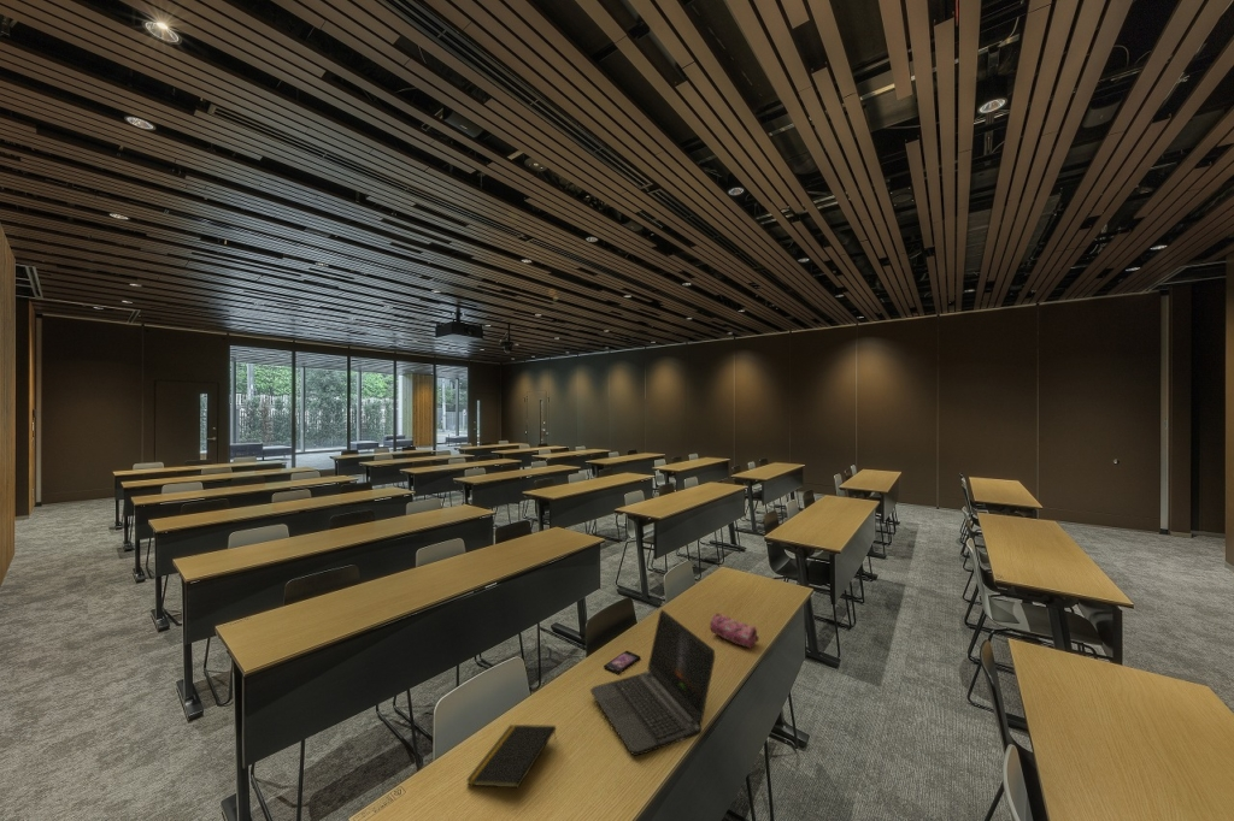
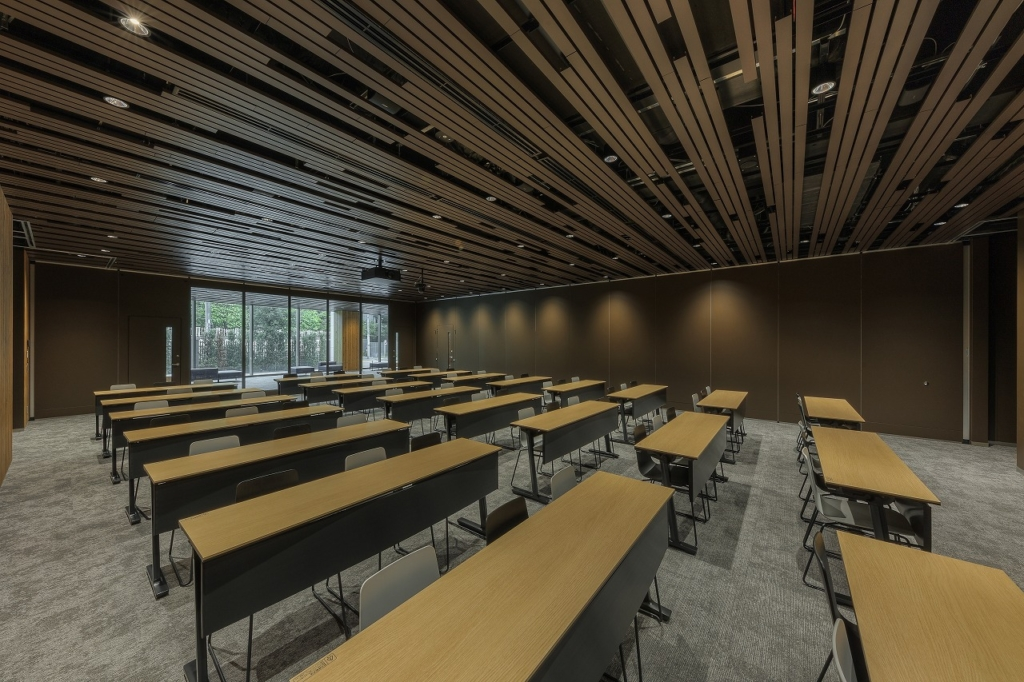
- notepad [465,723,557,790]
- laptop computer [589,608,716,757]
- smartphone [603,650,641,675]
- pencil case [709,612,759,649]
